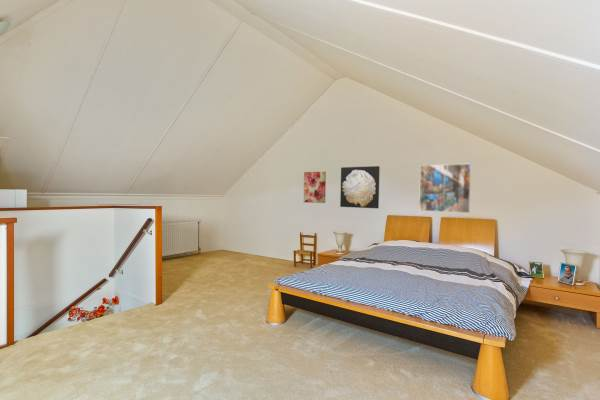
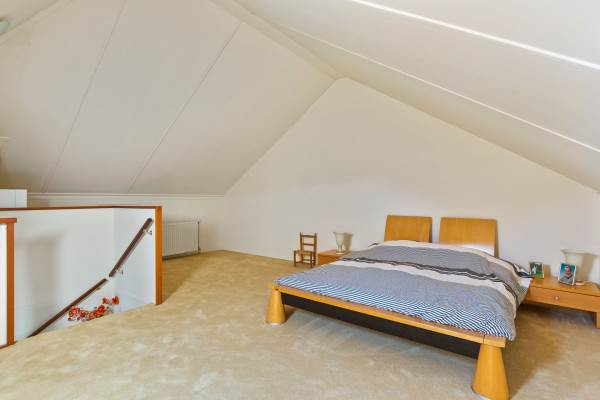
- wall art [339,165,381,209]
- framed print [418,163,472,214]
- wall art [303,171,327,204]
